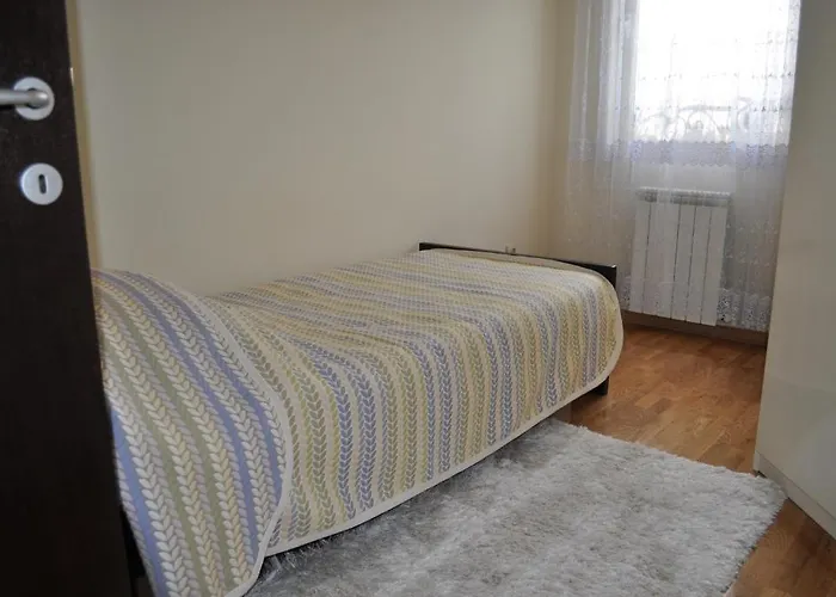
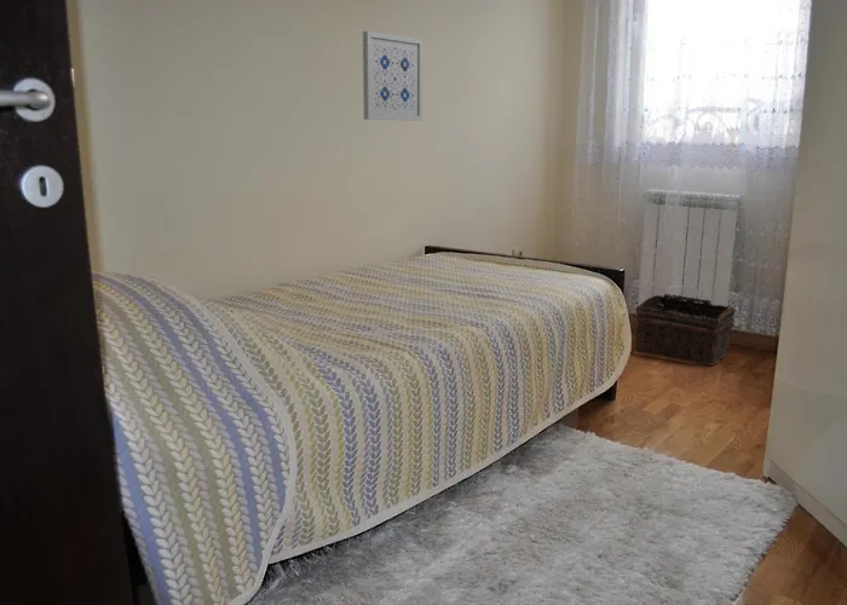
+ basket [633,293,737,367]
+ wall art [362,30,424,122]
